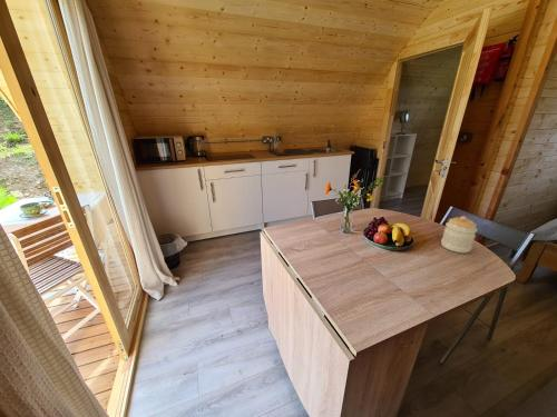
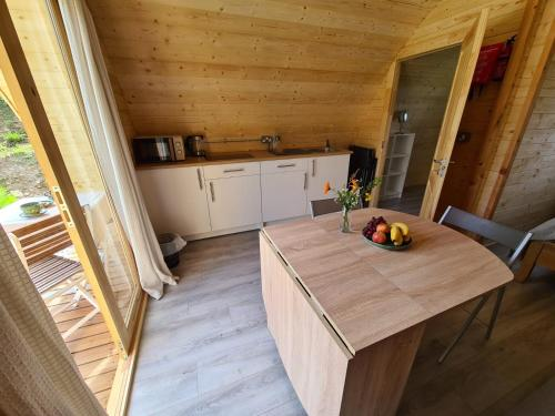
- jar [440,215,478,254]
